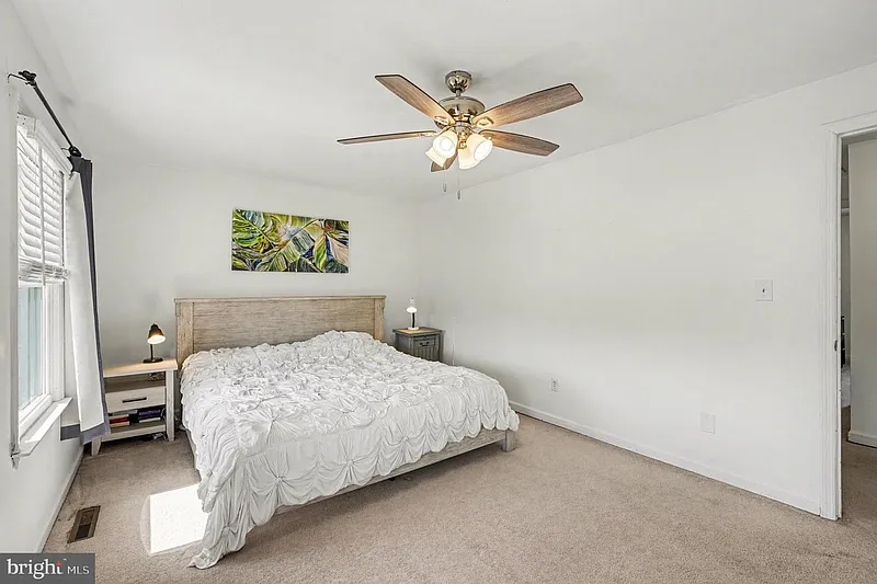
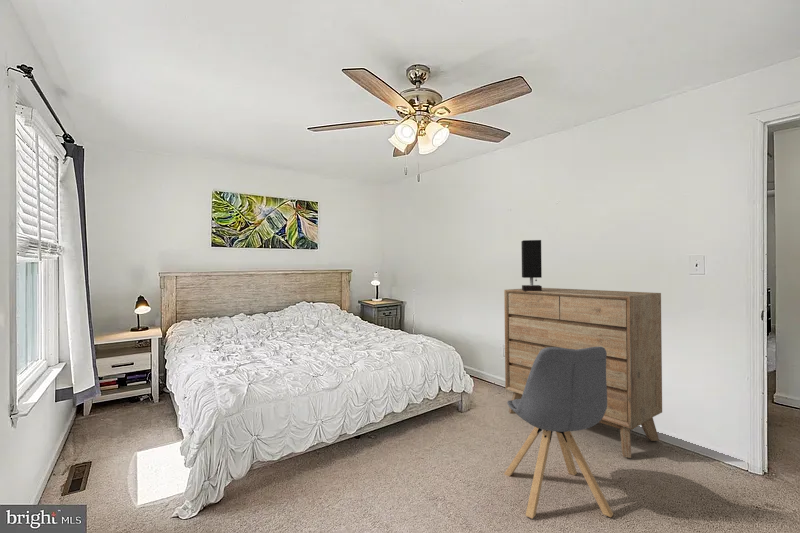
+ table lamp [520,239,543,291]
+ dresser [503,287,663,459]
+ bar stool [503,347,614,520]
